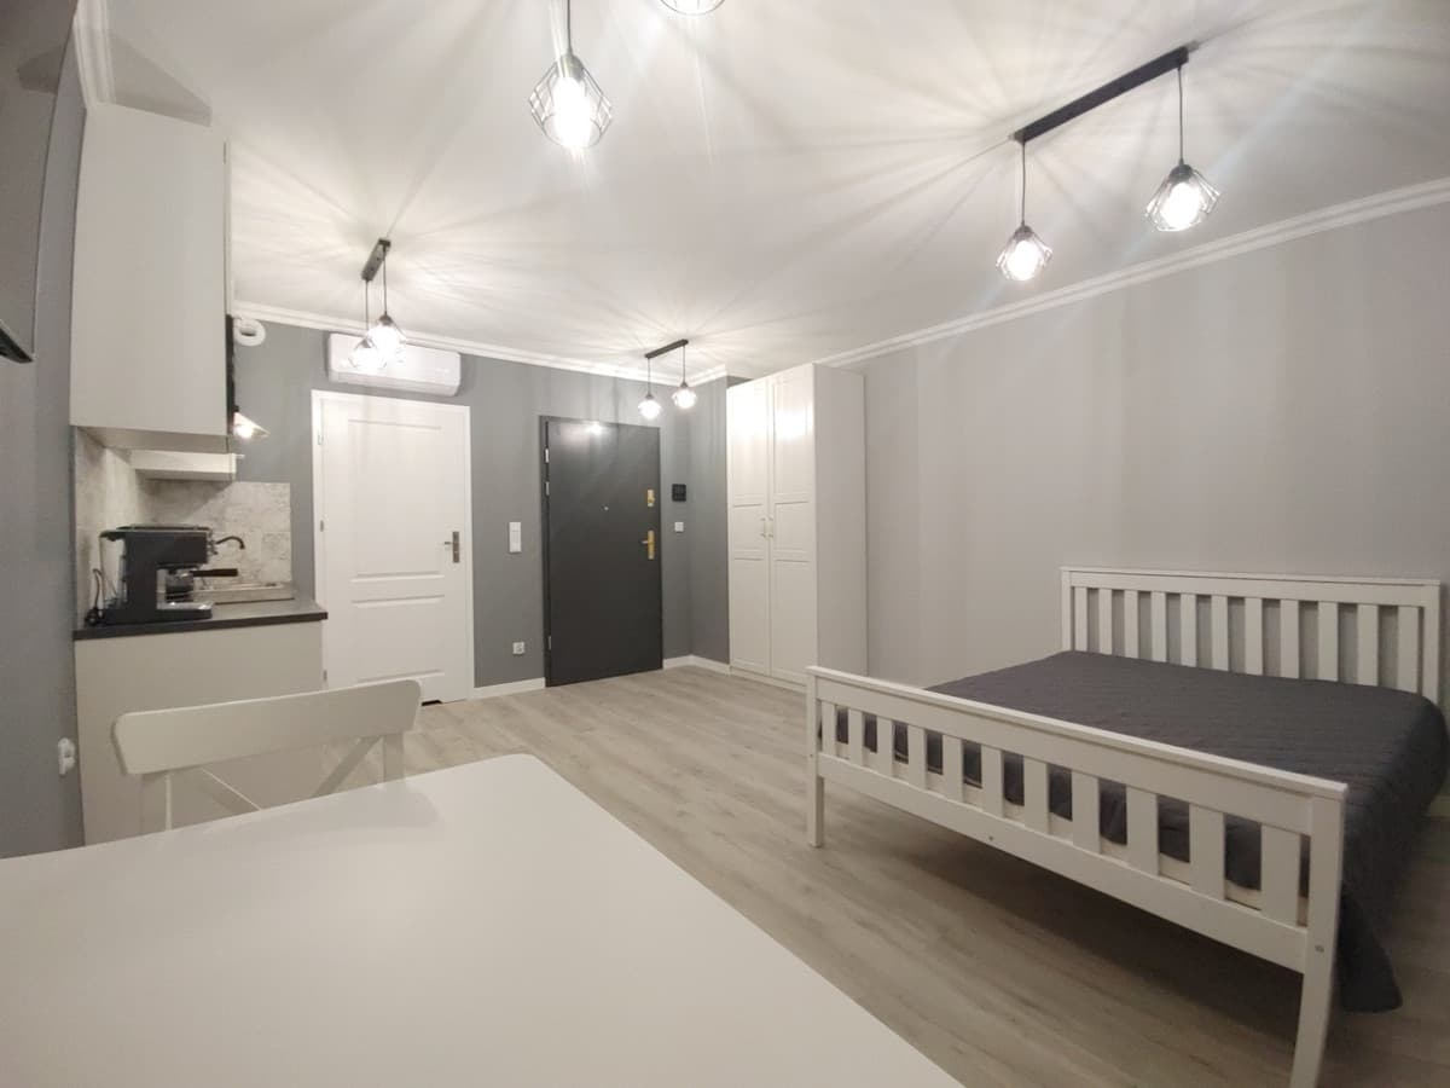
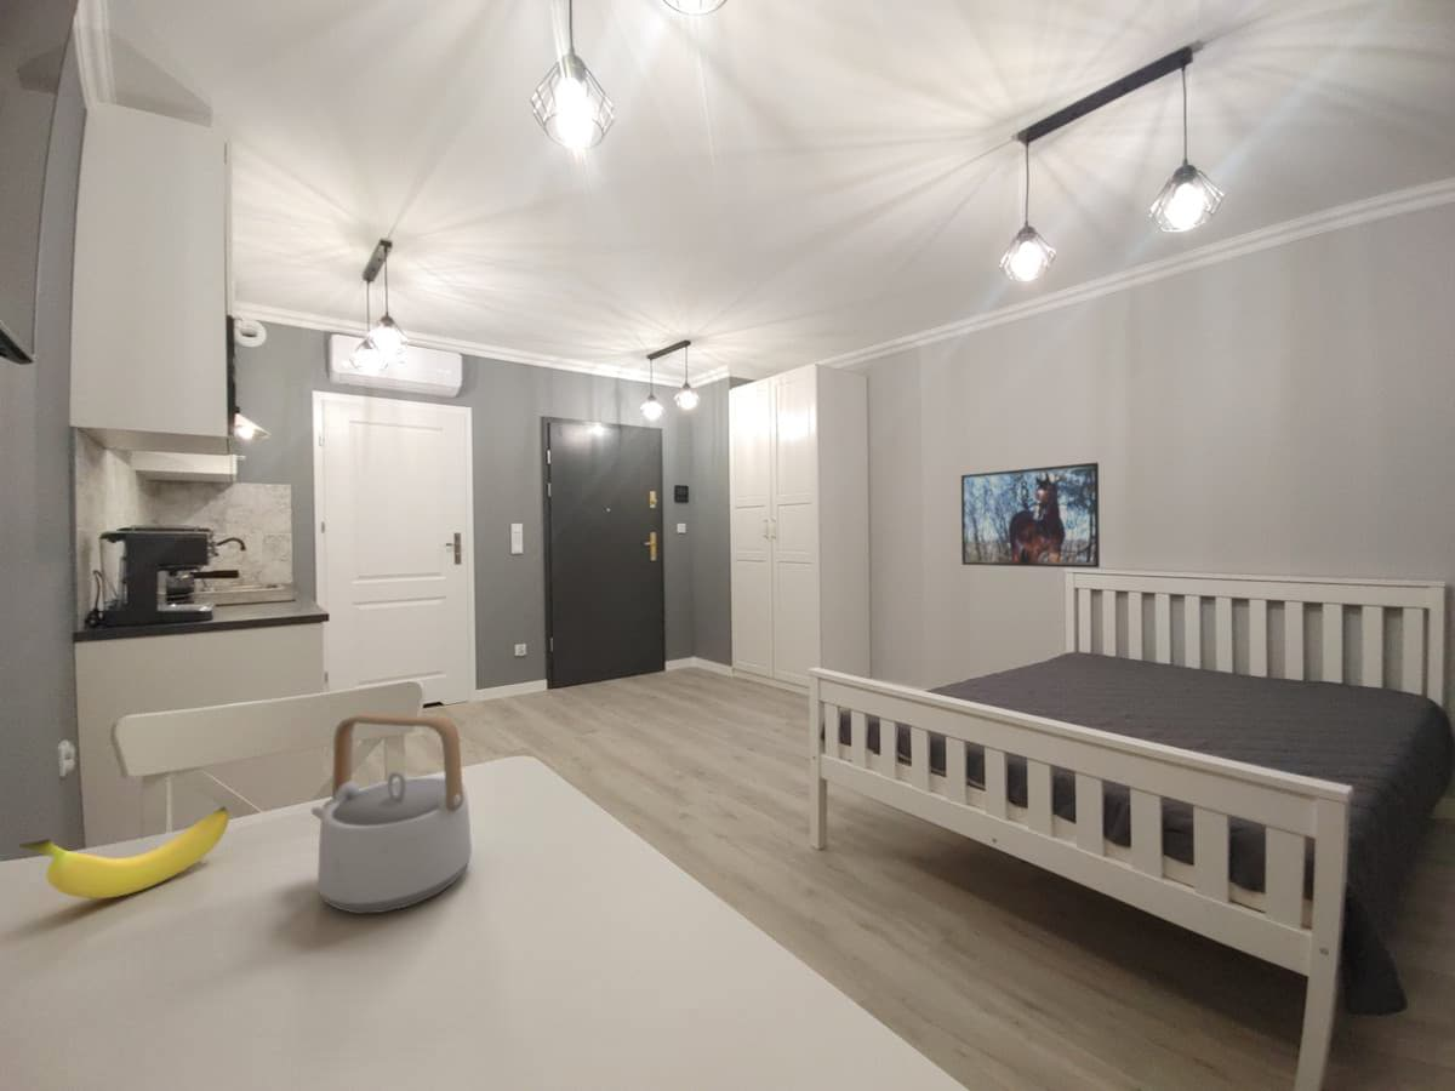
+ teapot [310,712,473,915]
+ banana [17,806,230,899]
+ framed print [960,461,1101,569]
